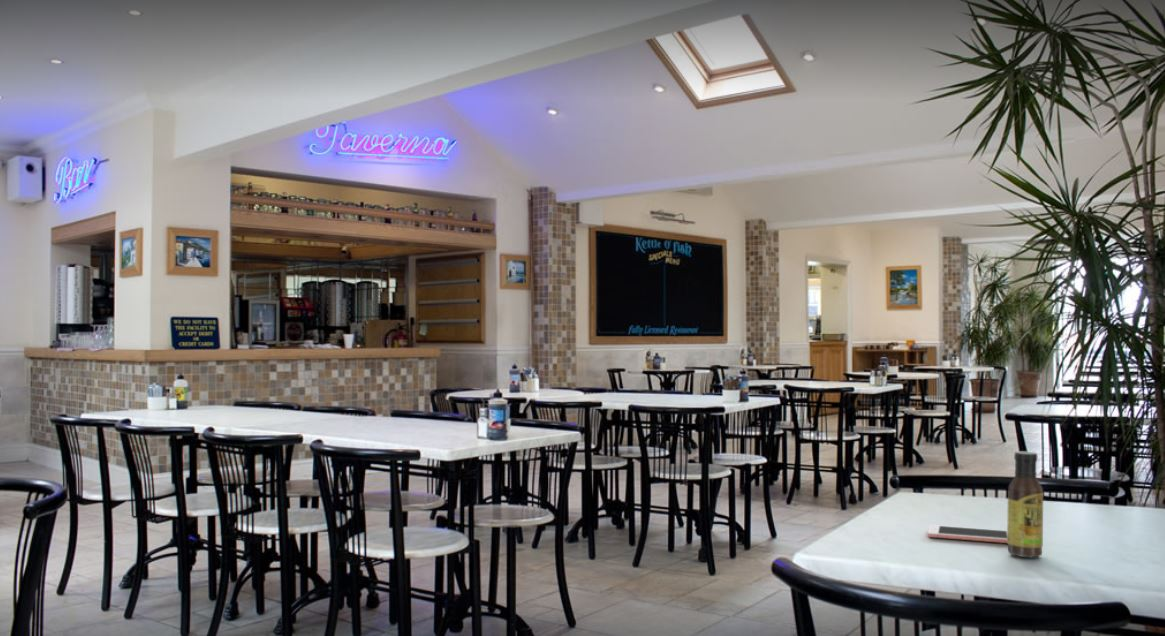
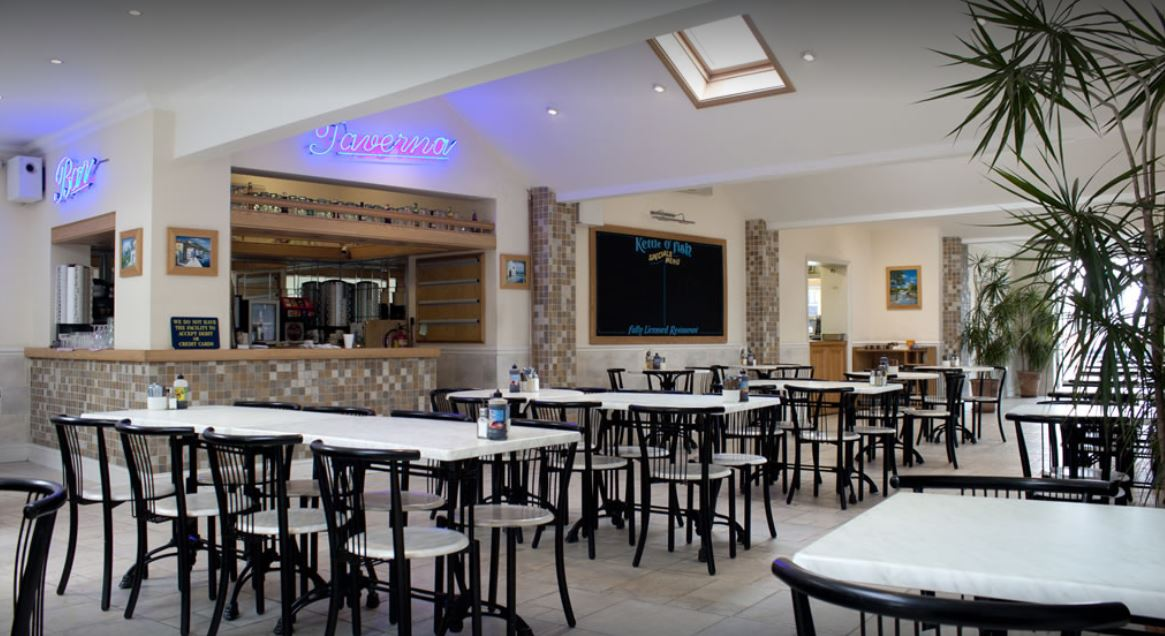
- cell phone [927,524,1008,544]
- sauce bottle [1006,450,1044,558]
